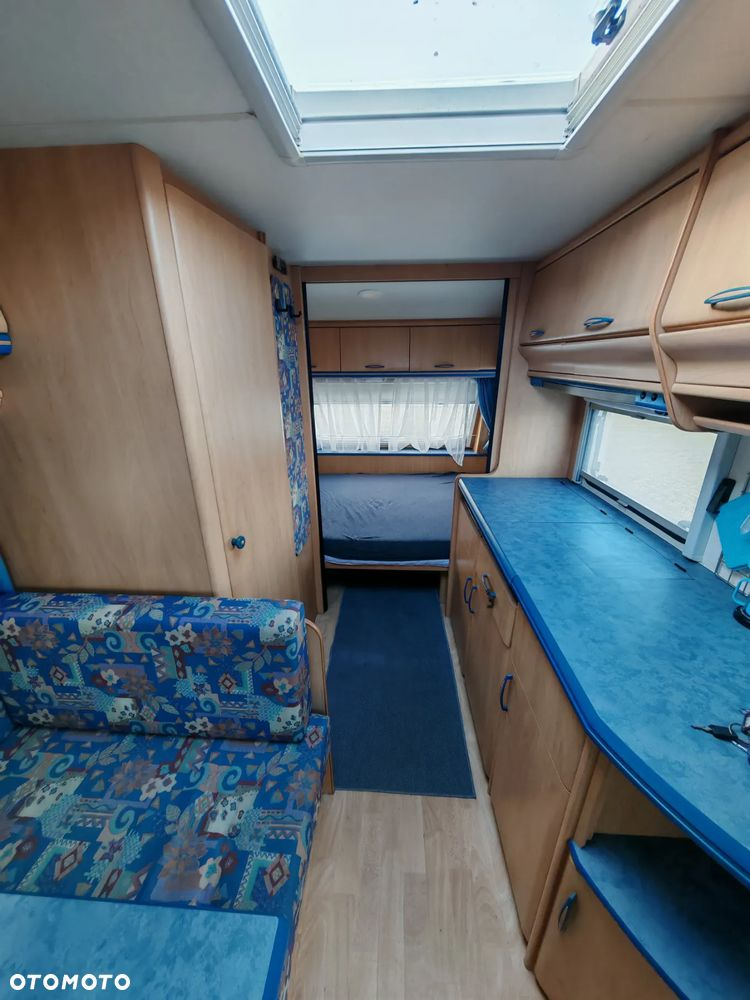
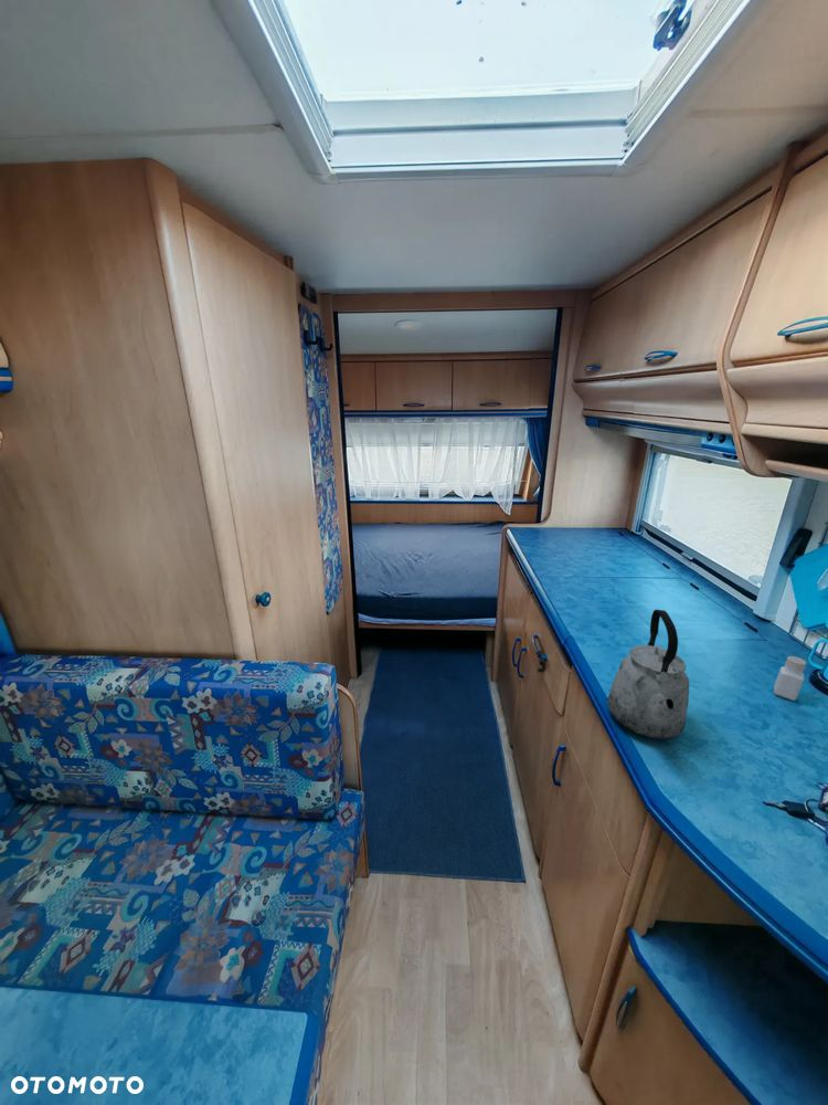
+ kettle [606,609,690,740]
+ pepper shaker [773,655,807,702]
